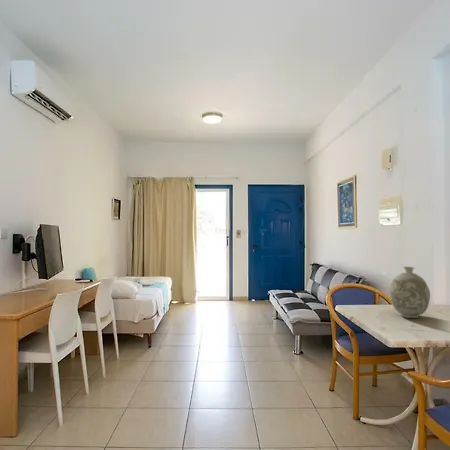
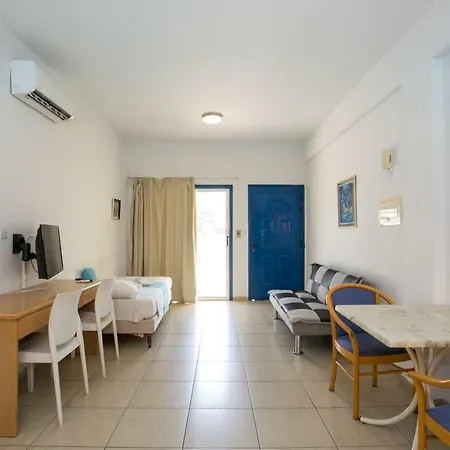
- decorative vase [389,266,431,319]
